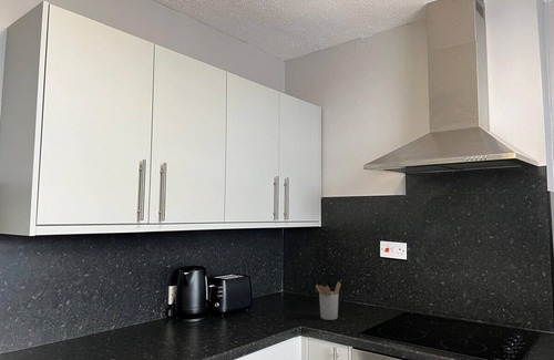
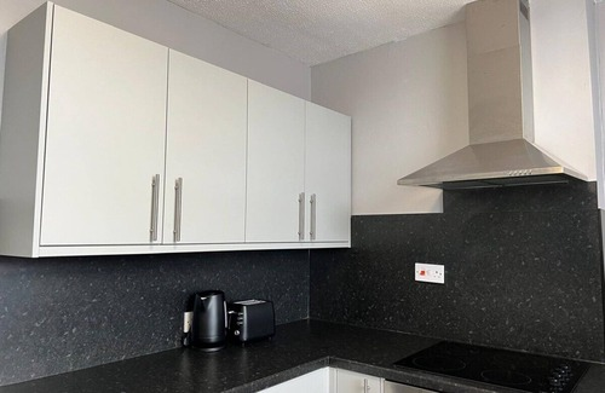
- utensil holder [315,281,342,321]
